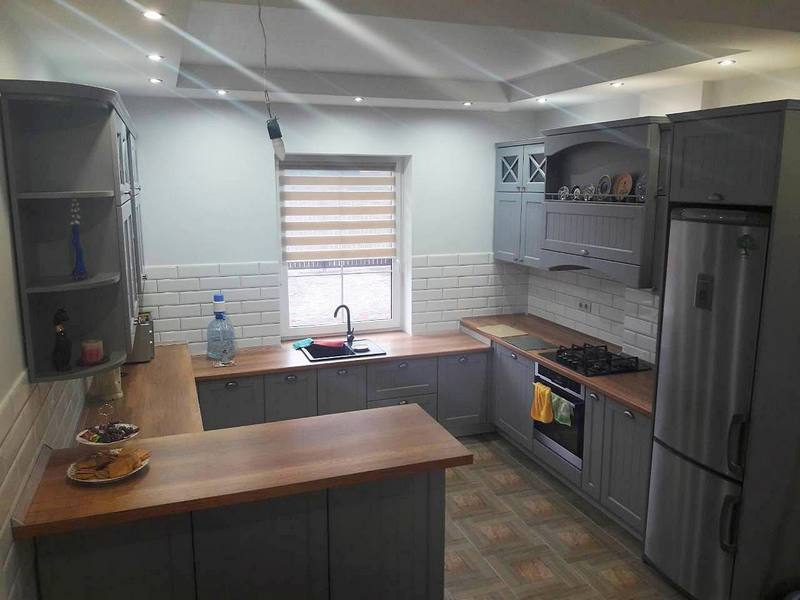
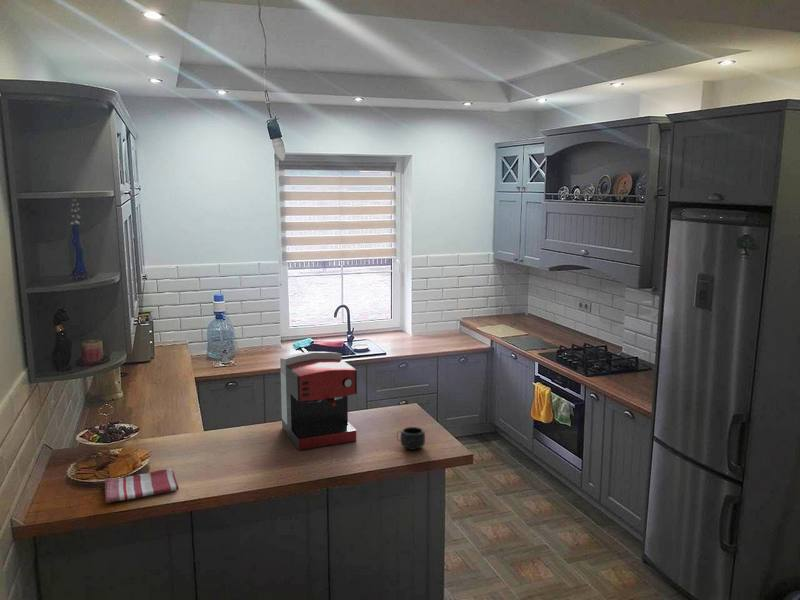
+ coffee maker [279,351,358,451]
+ dish towel [104,468,180,504]
+ mug [396,426,426,451]
